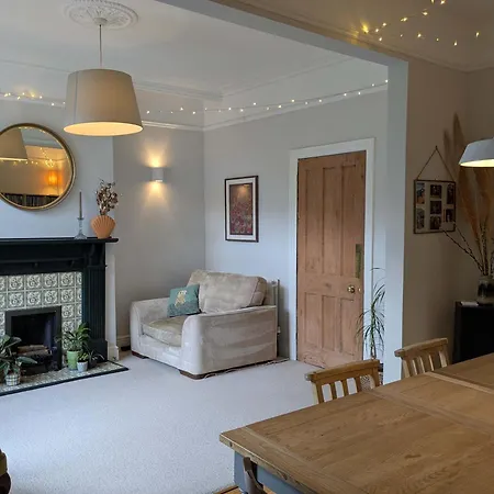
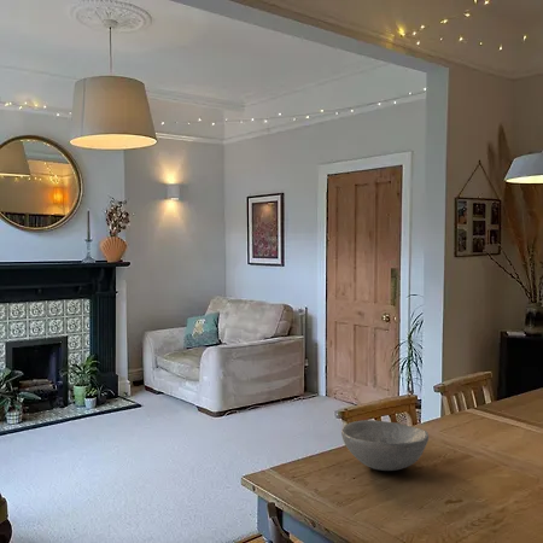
+ bowl [340,419,430,472]
